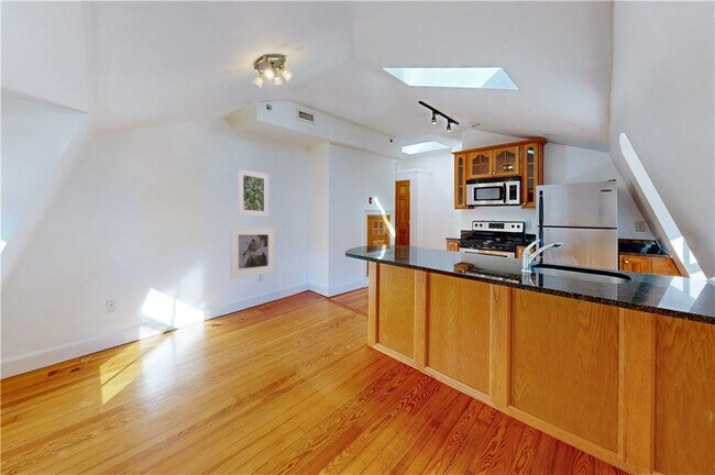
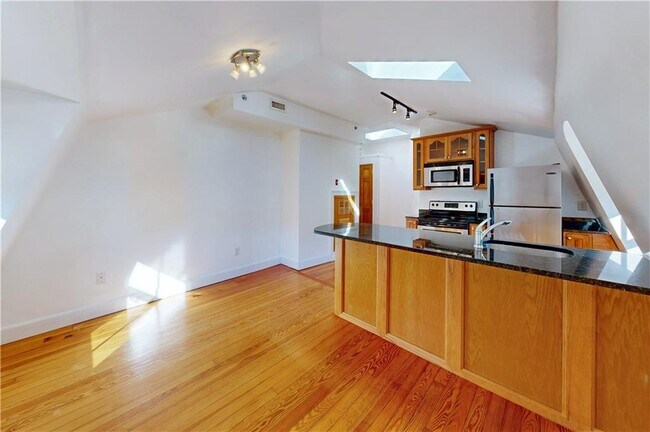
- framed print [237,167,270,218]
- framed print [229,225,276,279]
